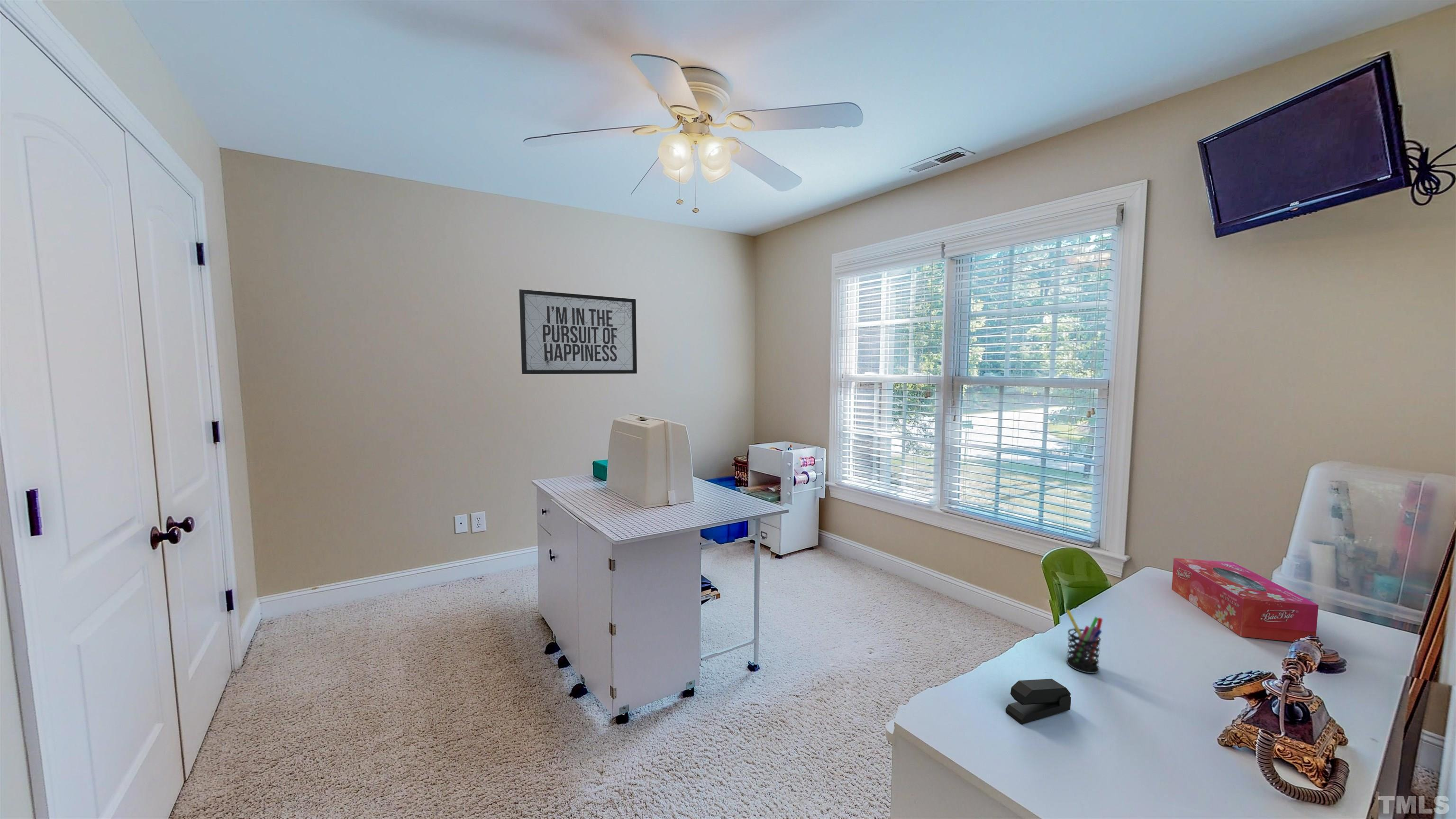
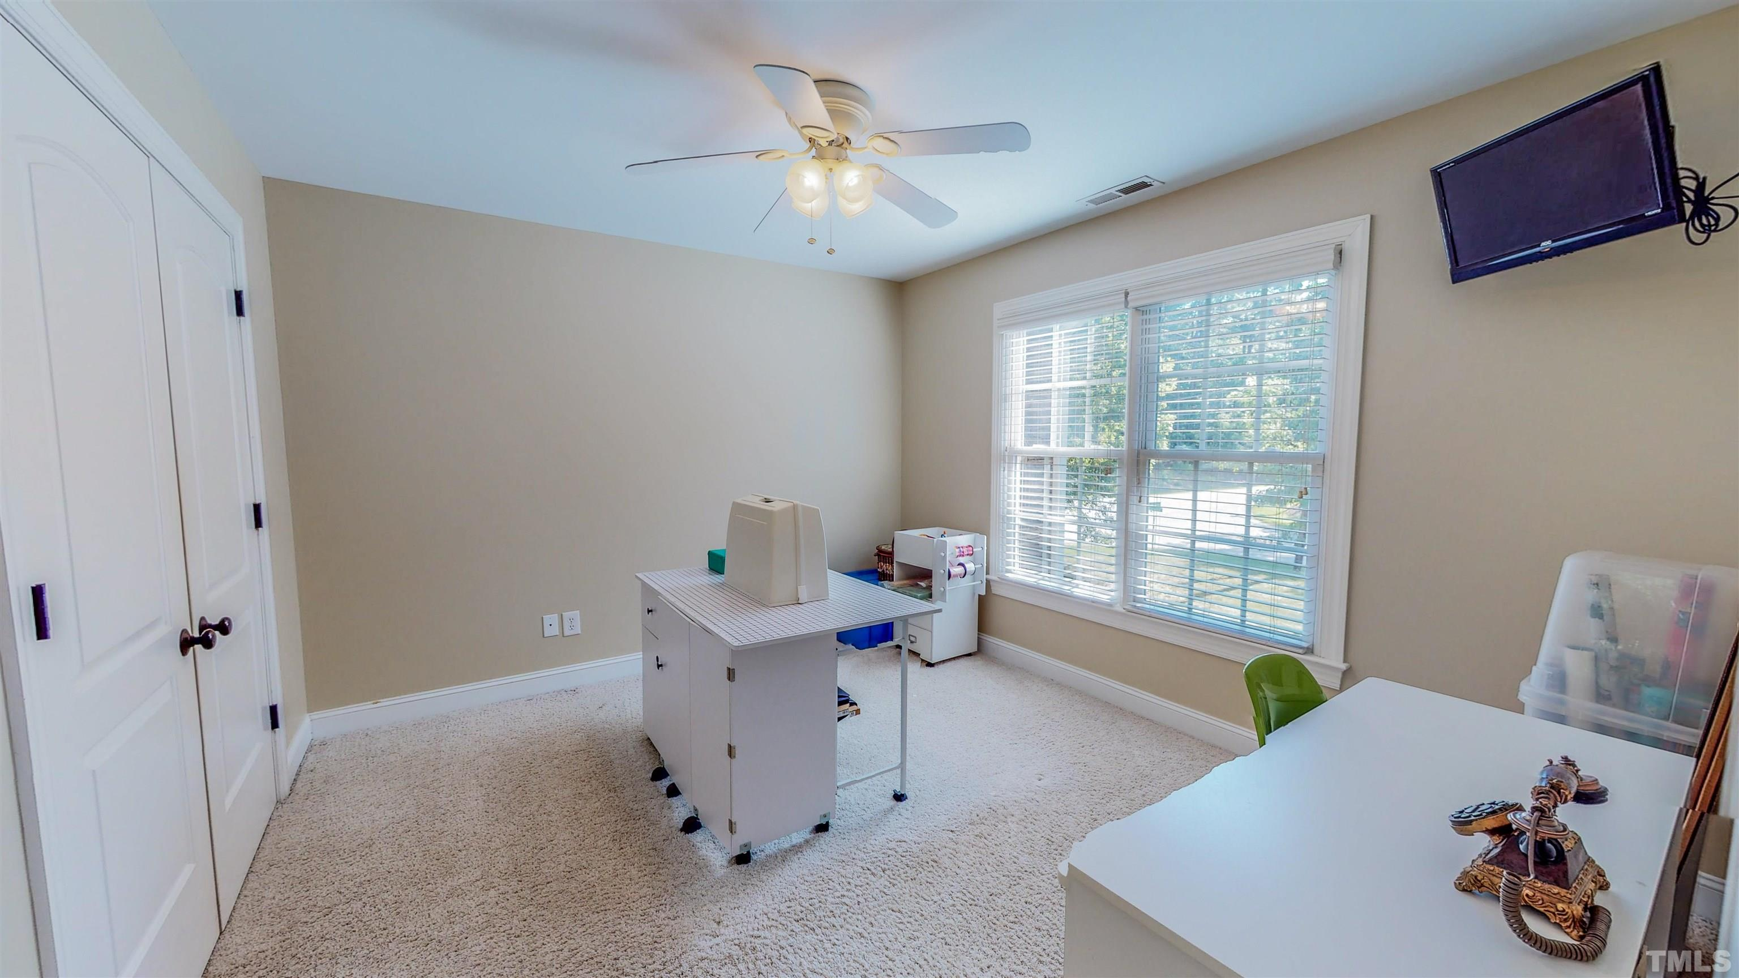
- tissue box [1171,558,1319,642]
- mirror [519,289,637,375]
- stapler [1005,678,1071,725]
- pen holder [1065,609,1103,674]
